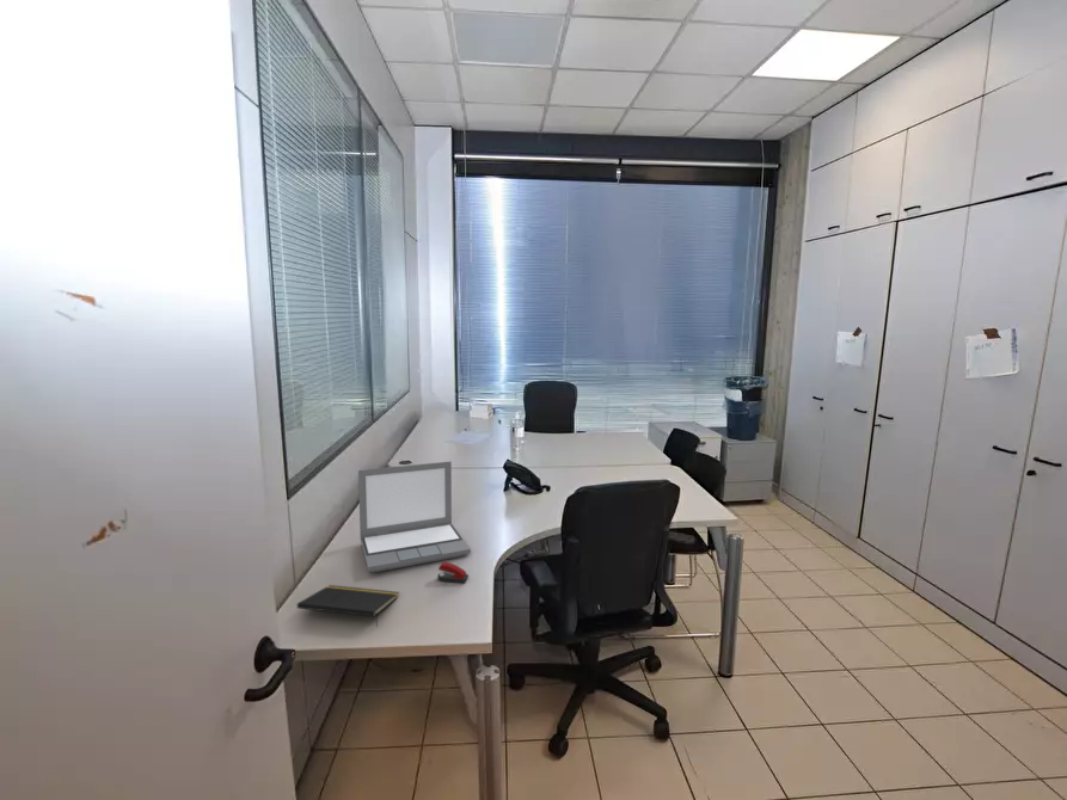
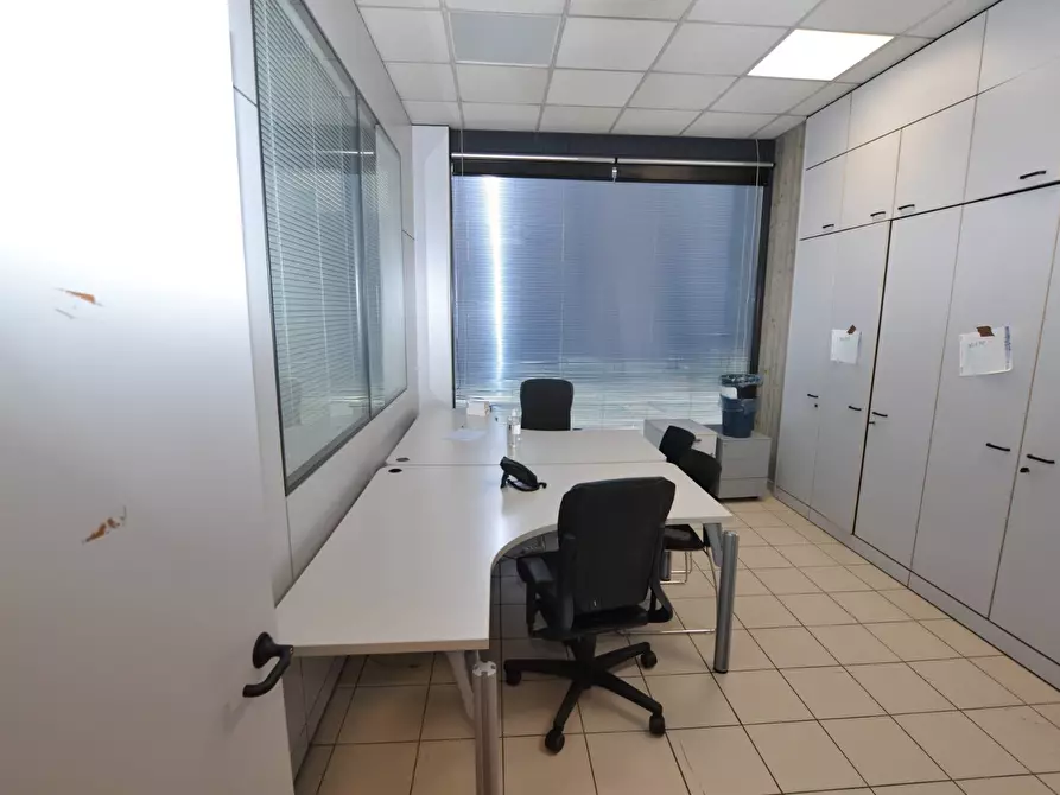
- stapler [436,561,470,584]
- notepad [296,584,400,628]
- laptop [357,460,472,573]
